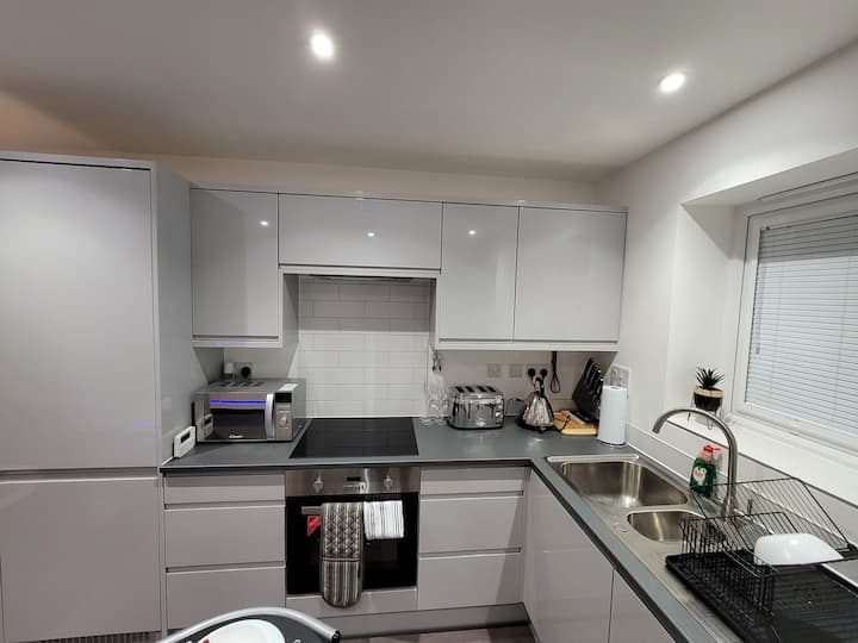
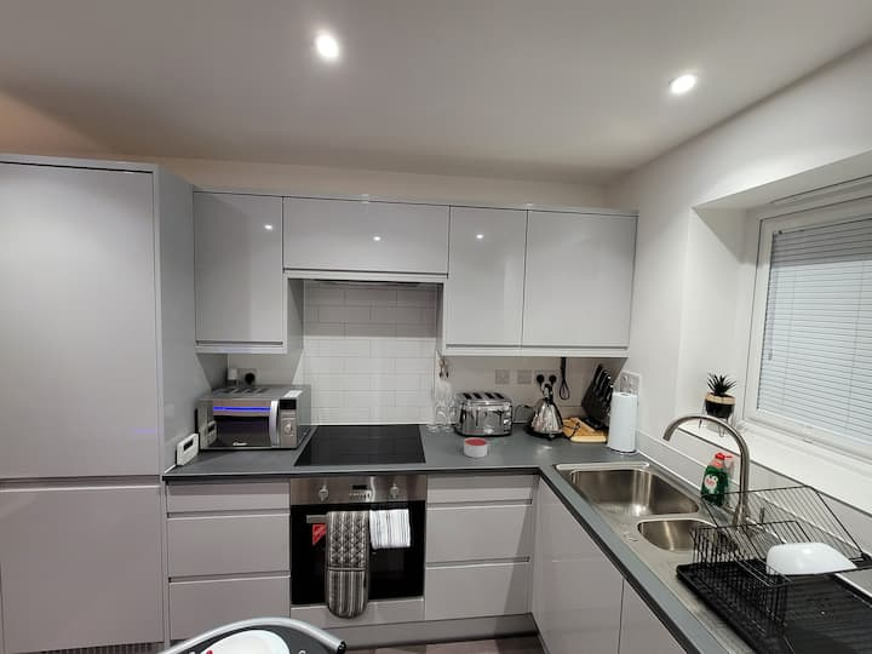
+ candle [463,436,488,459]
